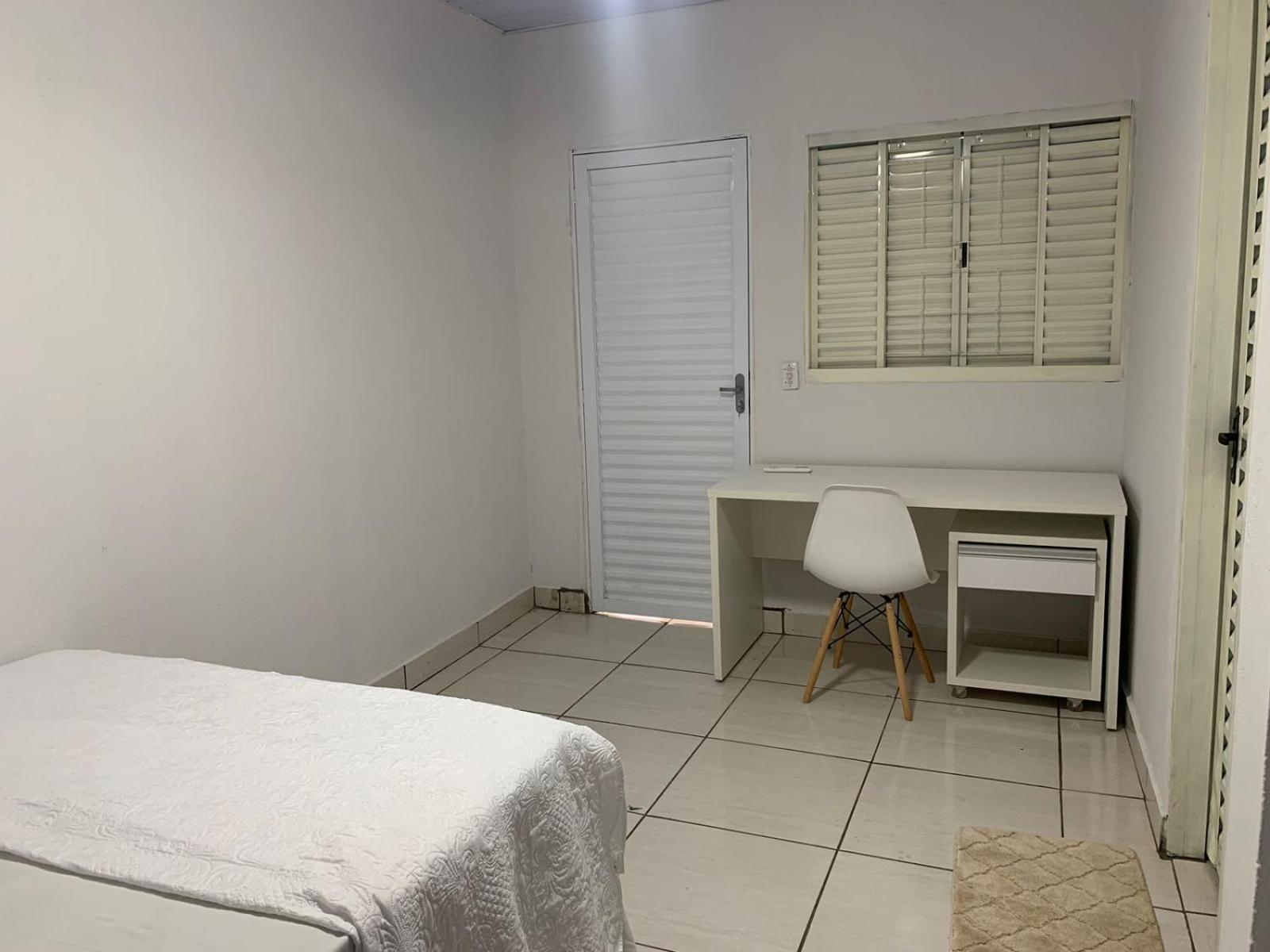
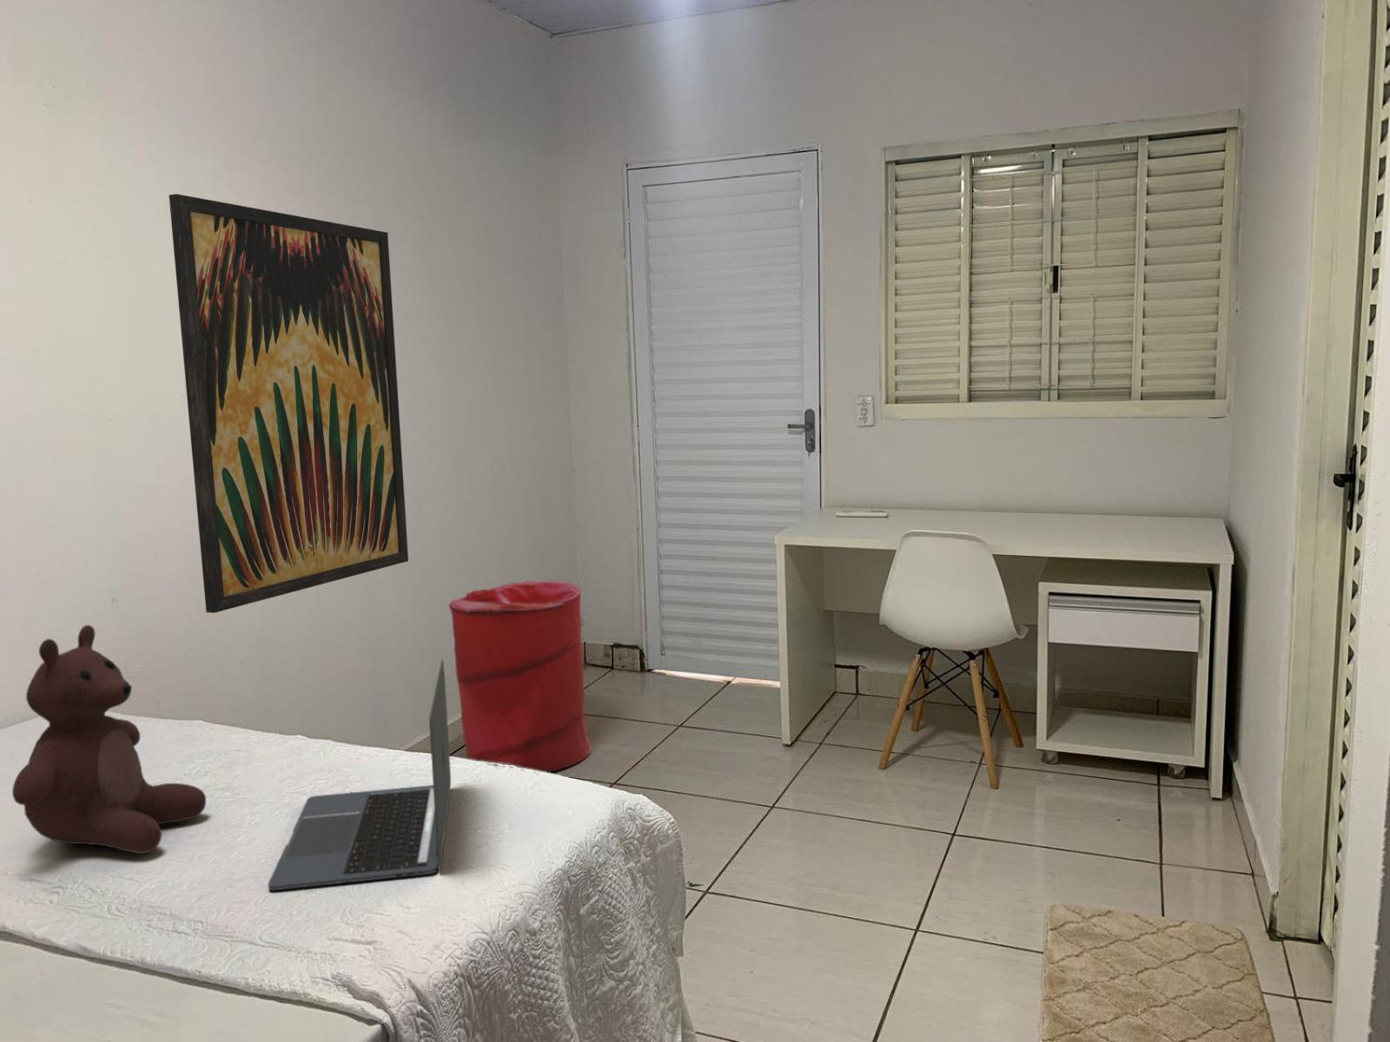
+ wall art [169,193,409,614]
+ laptop [267,658,452,891]
+ laundry hamper [449,580,592,774]
+ teddy bear [11,624,207,855]
